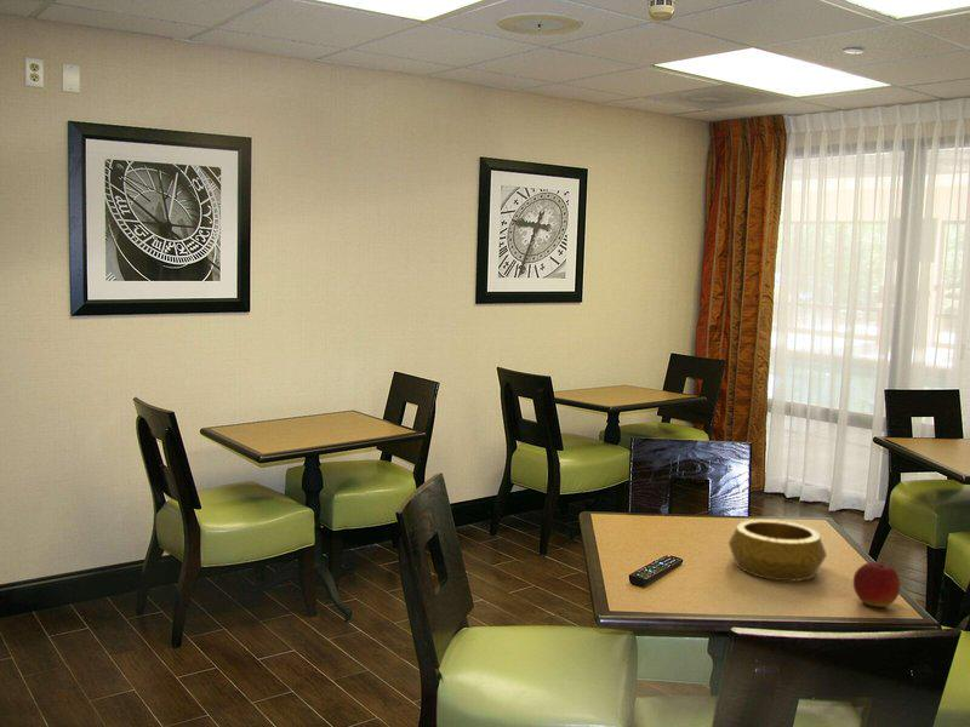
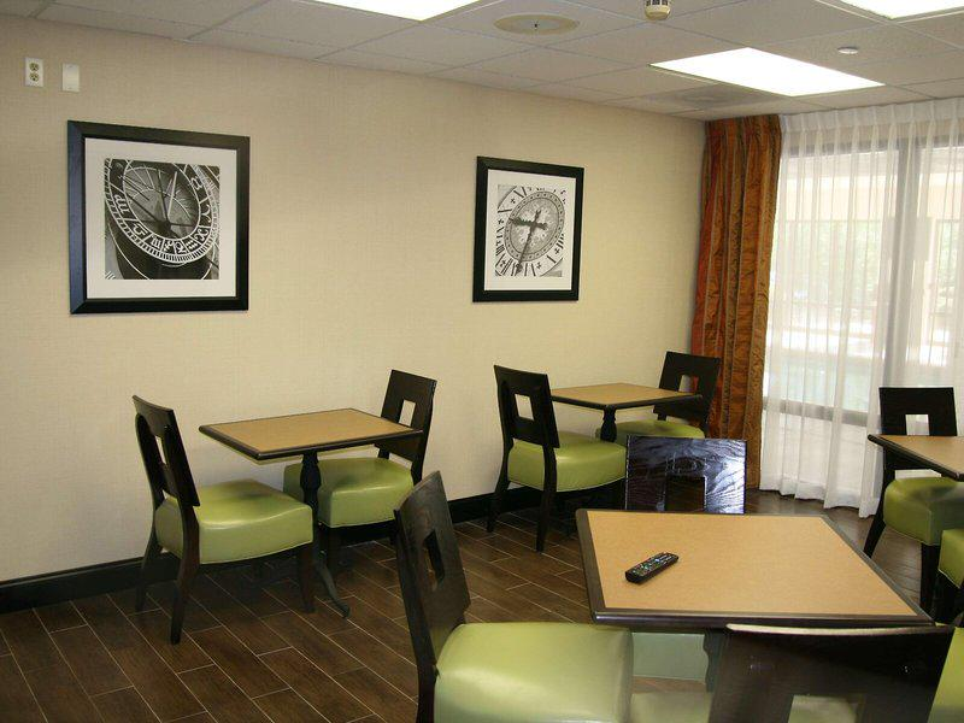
- decorative bowl [728,519,828,582]
- apple [852,561,901,608]
